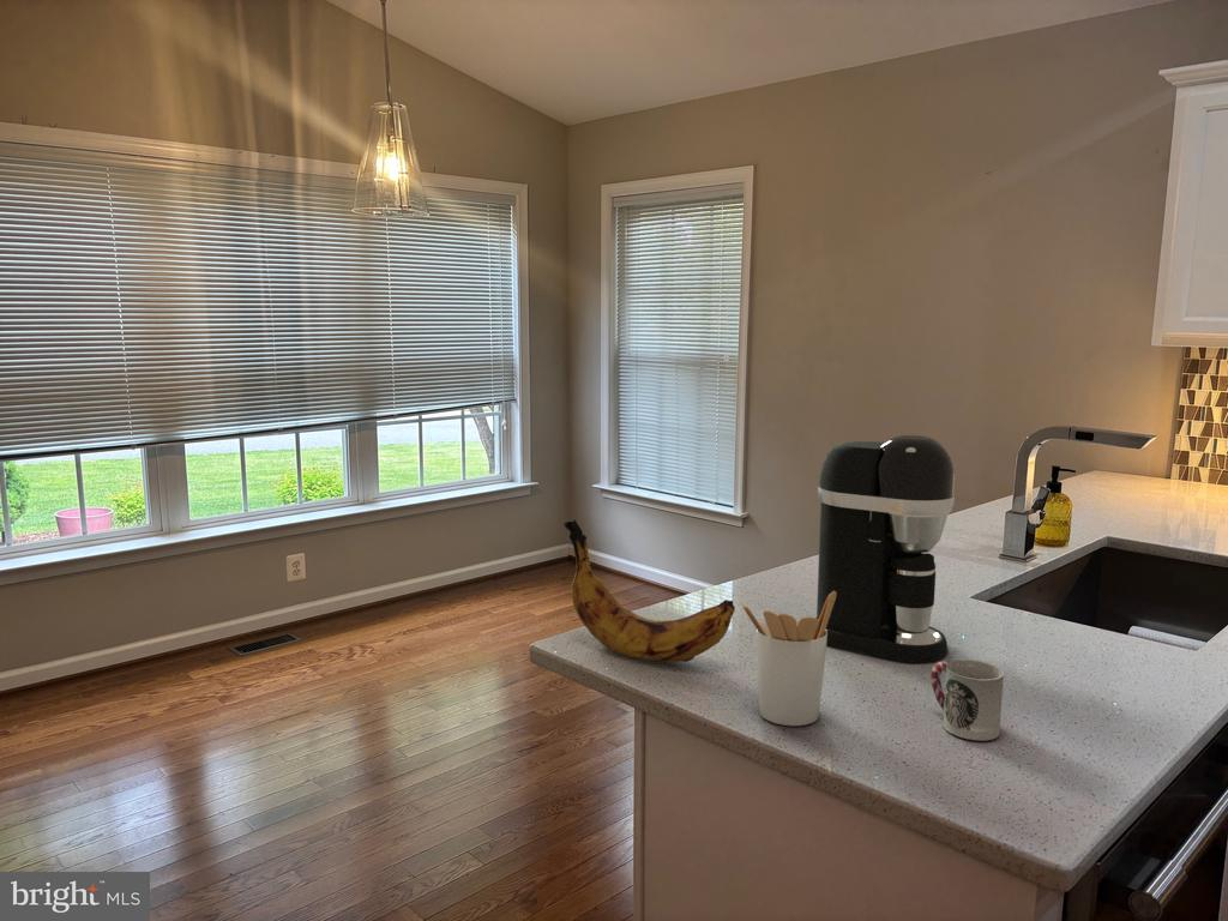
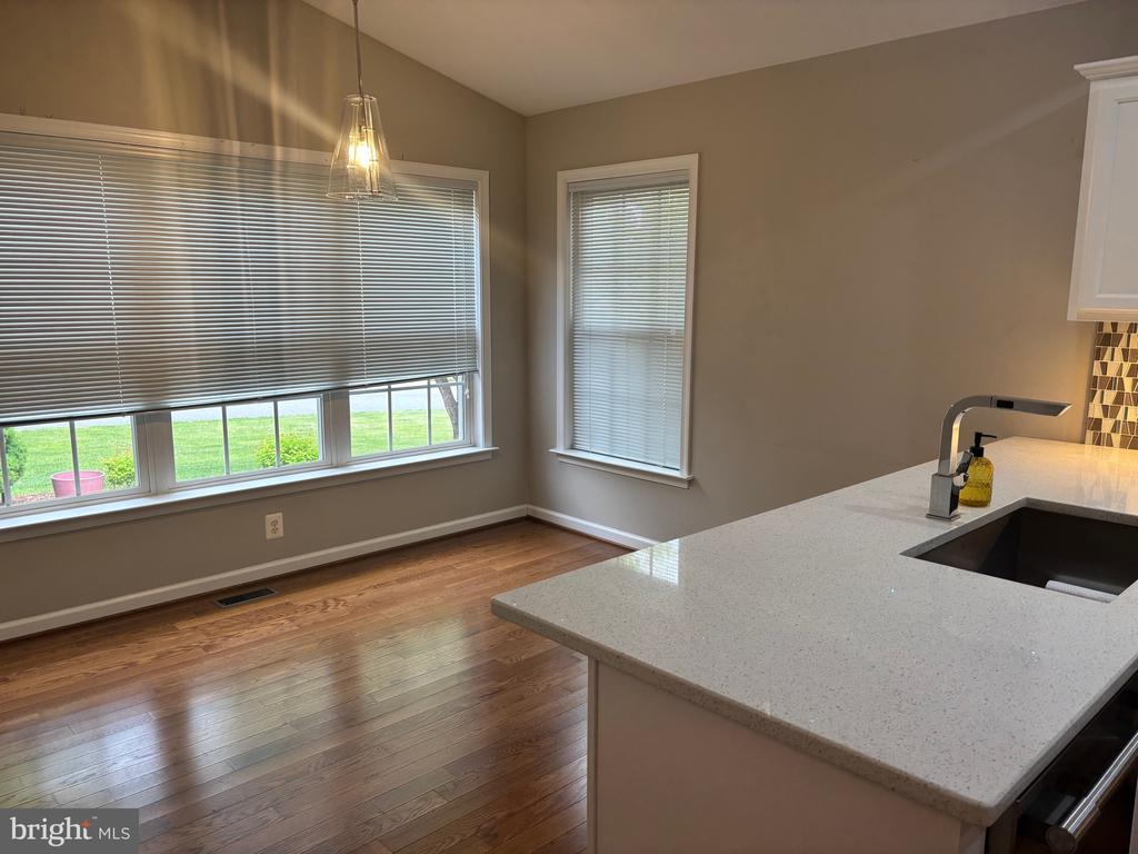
- coffee maker [815,434,956,663]
- banana [562,519,736,663]
- utensil holder [740,591,837,727]
- cup [929,660,1005,742]
